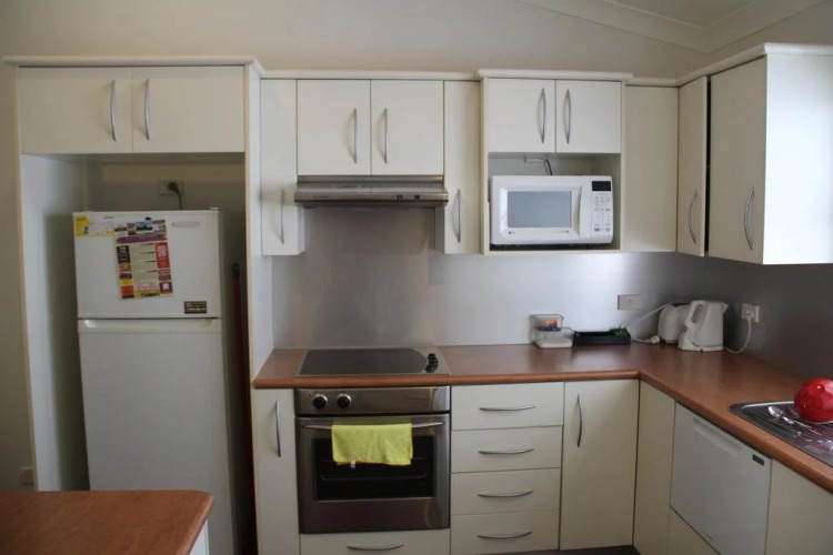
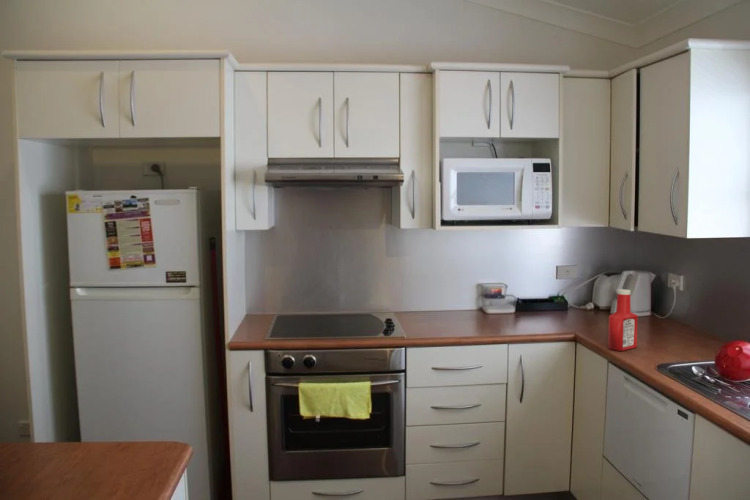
+ soap bottle [607,288,639,352]
